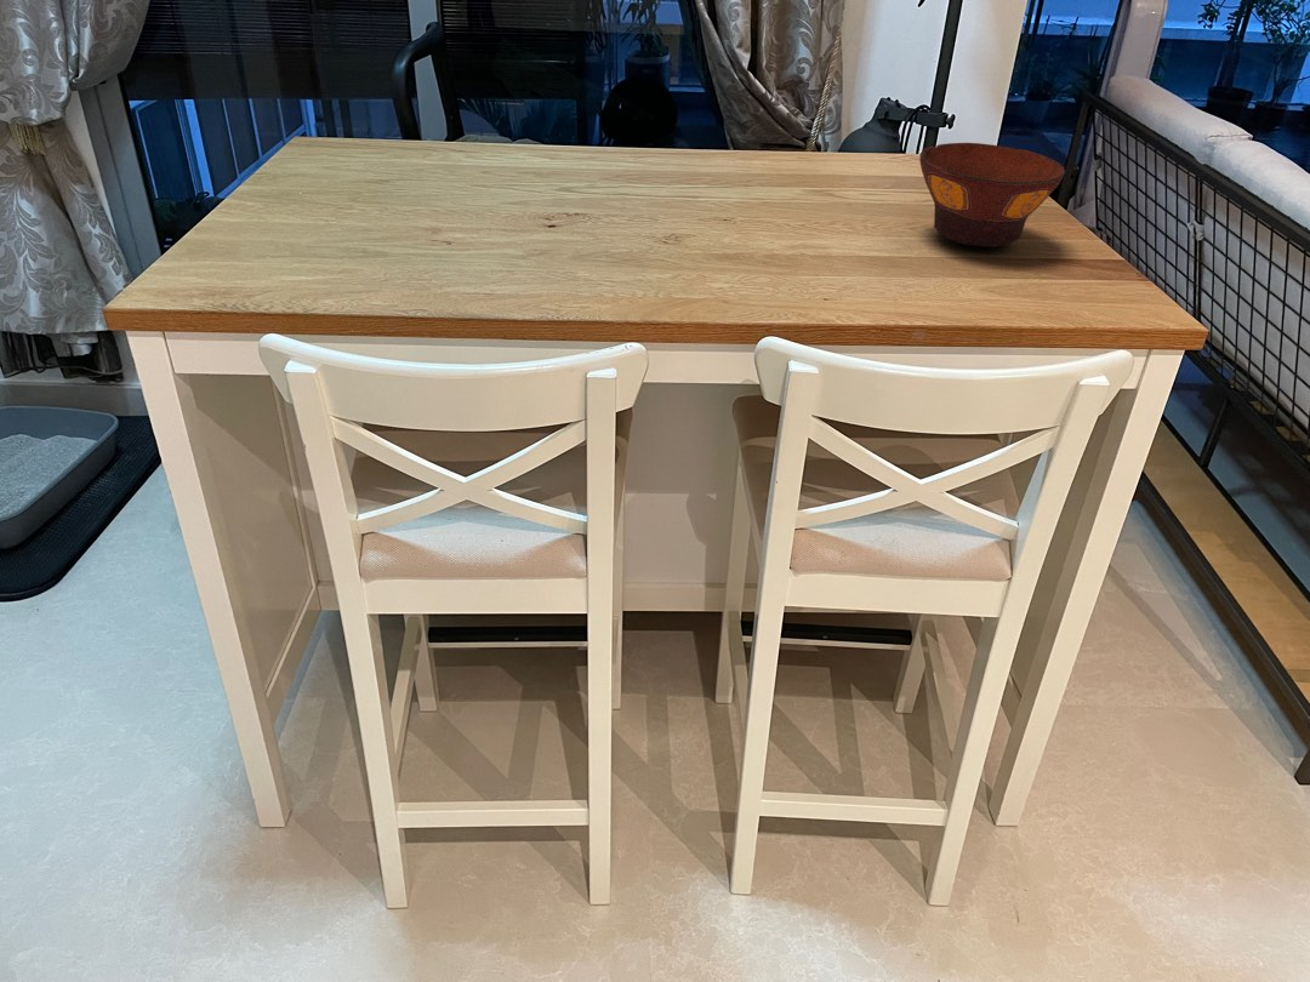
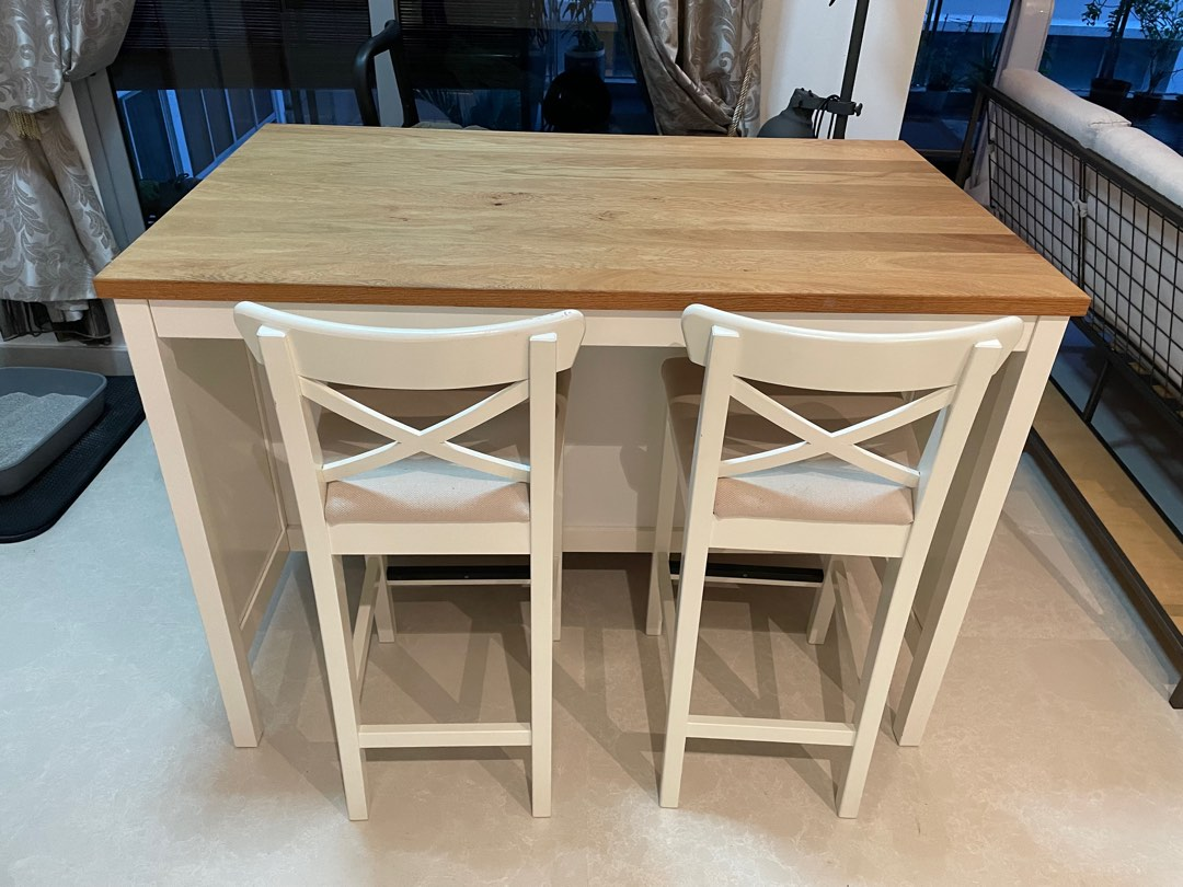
- bowl [918,142,1066,249]
